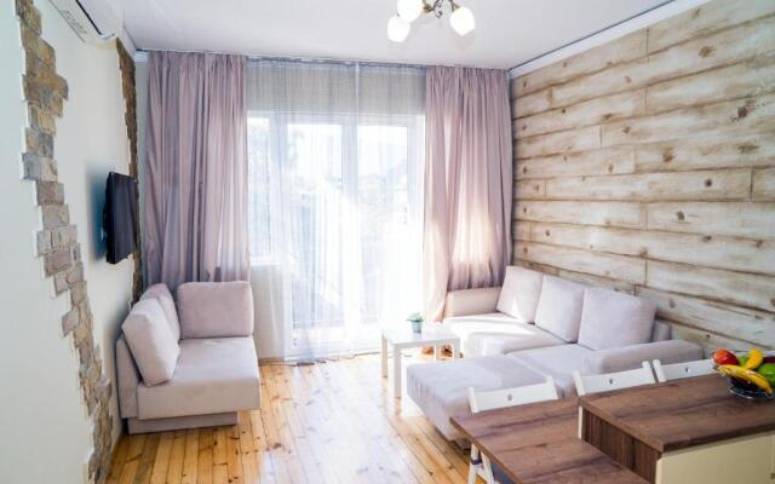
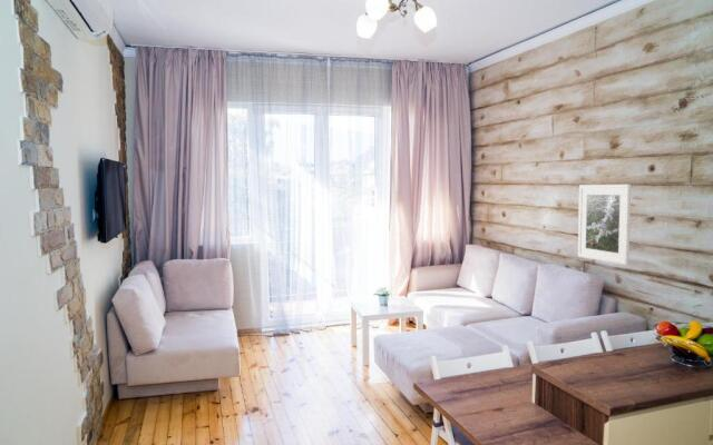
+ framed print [577,184,632,266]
